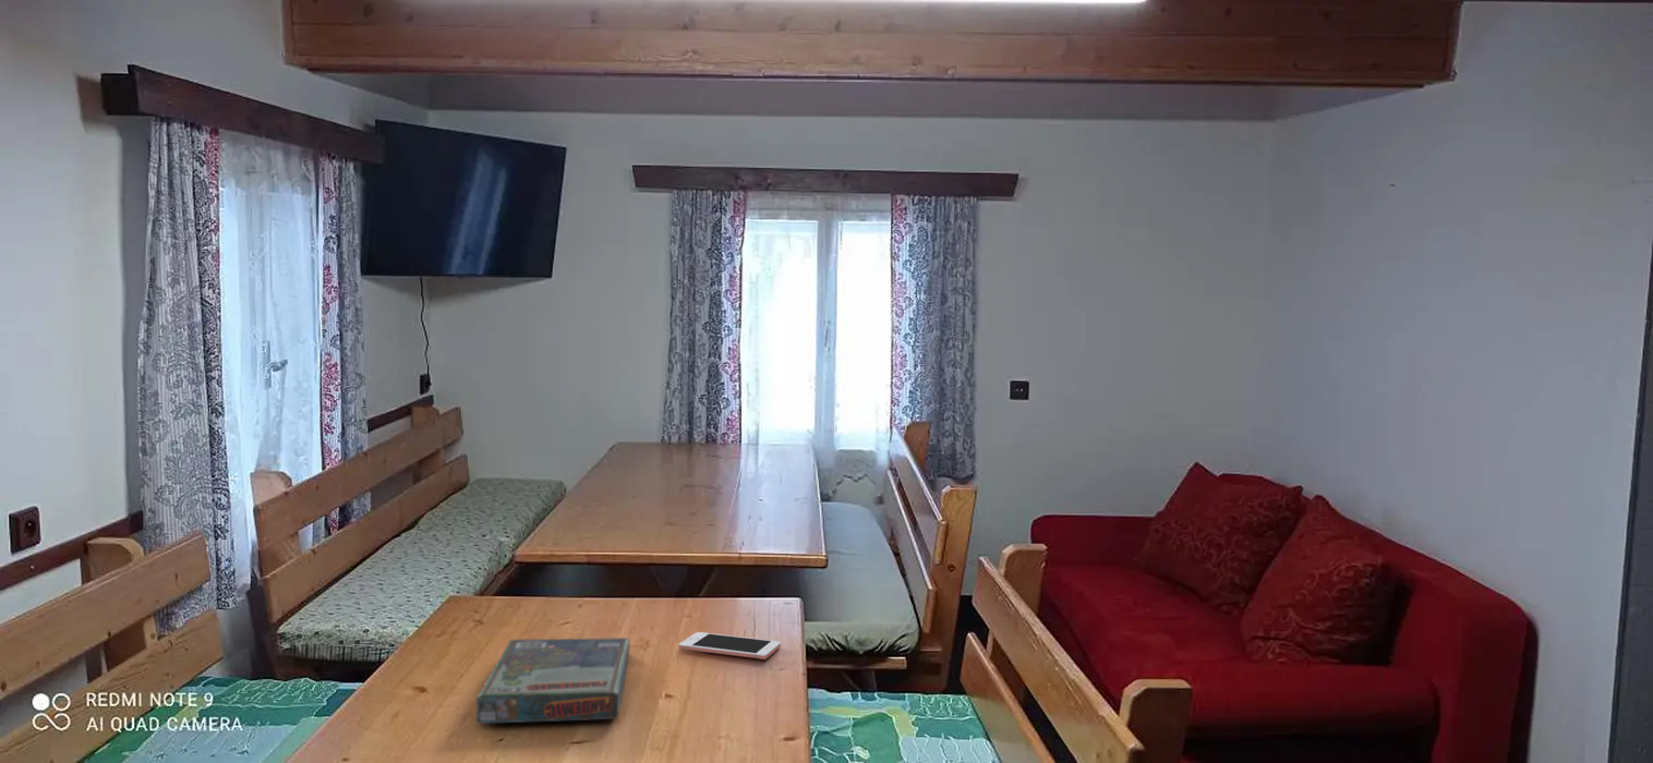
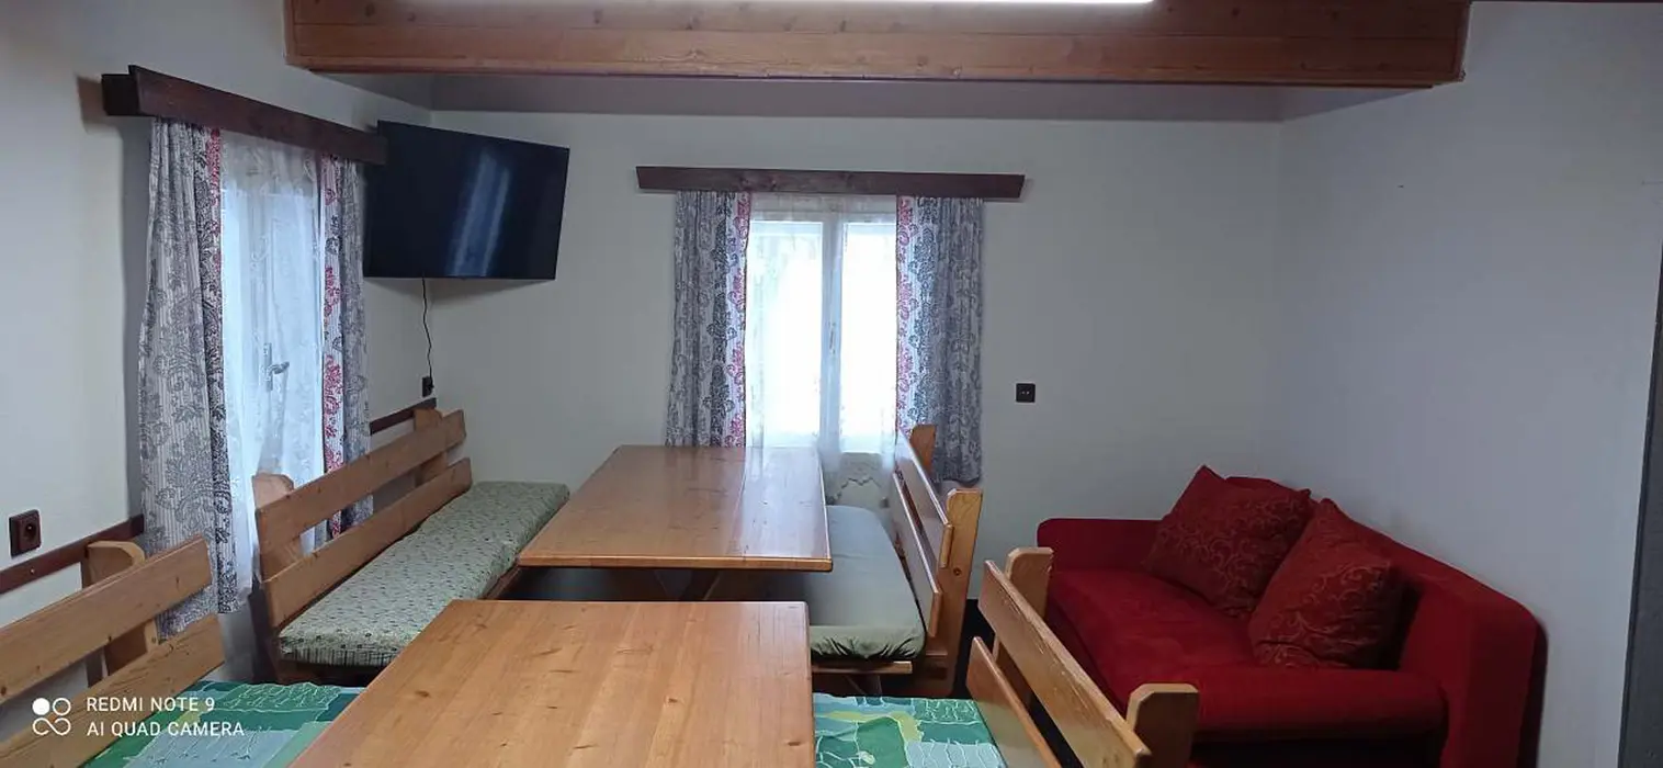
- cell phone [677,631,782,661]
- board game [475,637,630,725]
